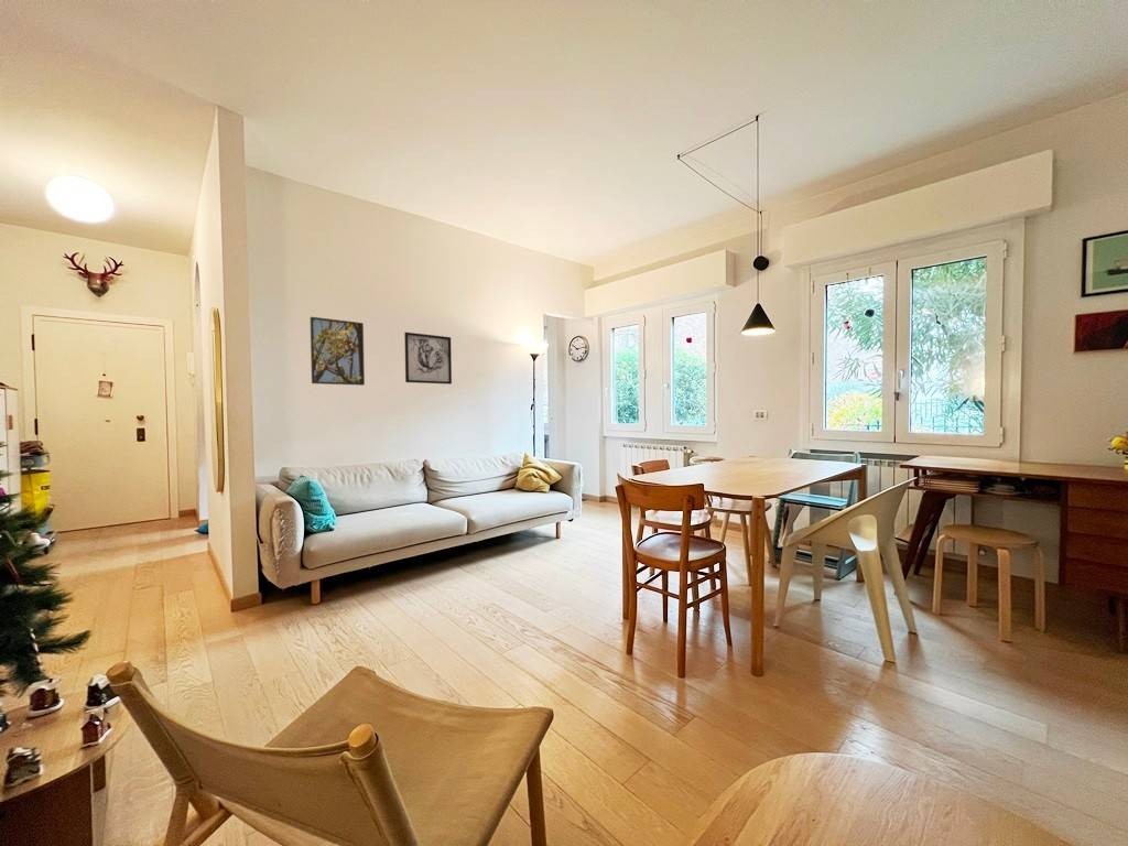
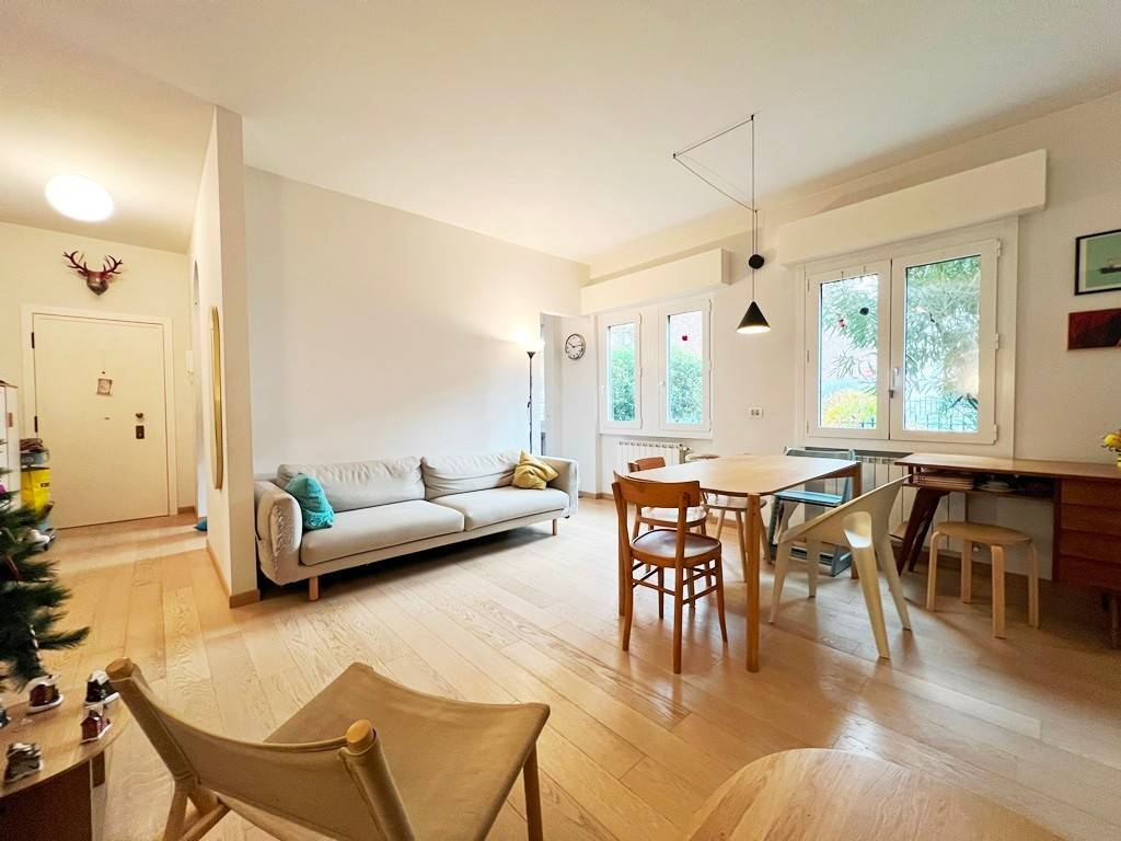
- wall art [403,332,453,386]
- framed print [310,316,366,387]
